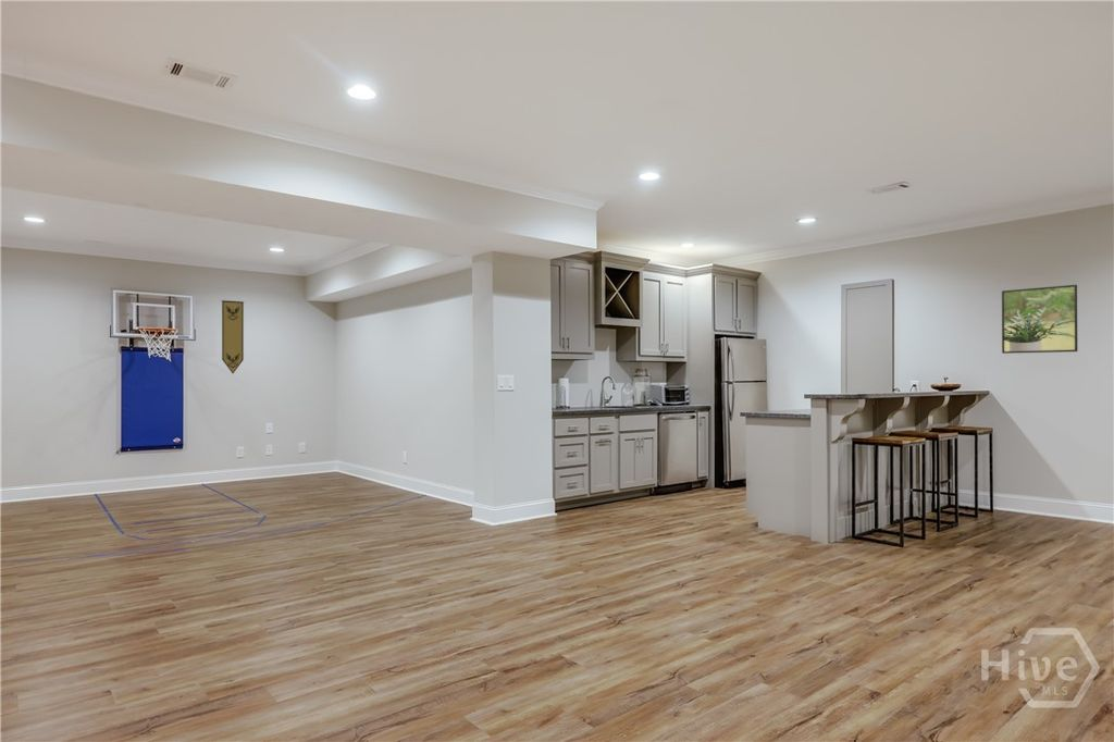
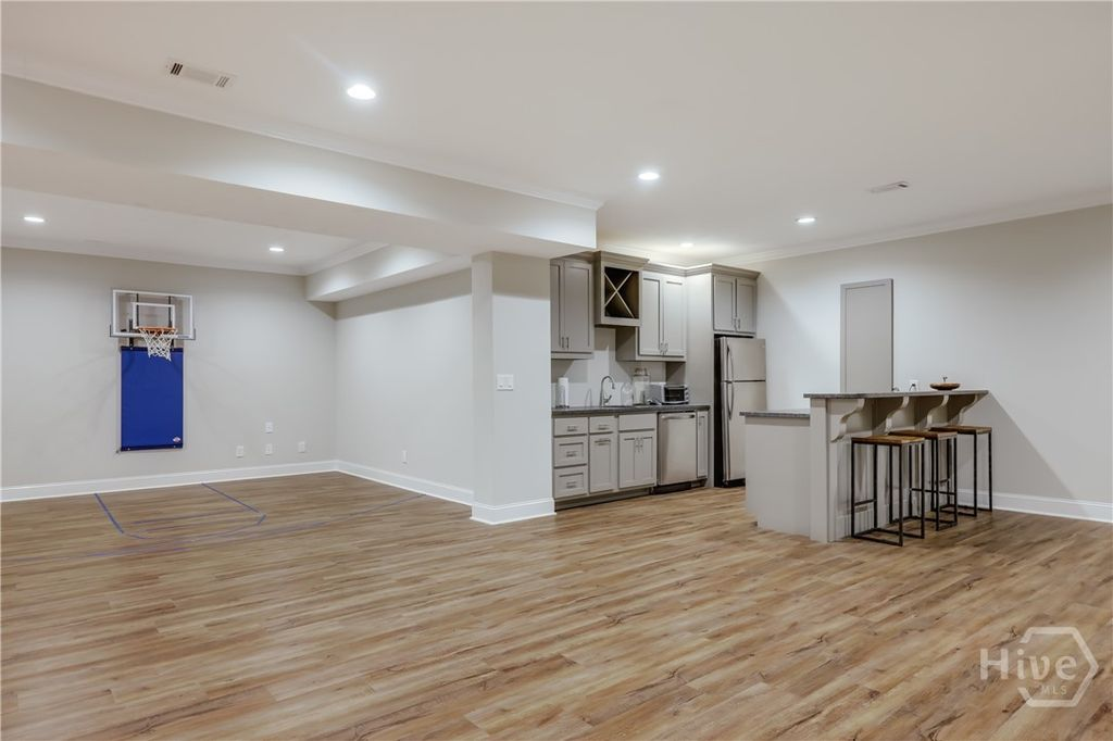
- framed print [1001,284,1078,355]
- pennant [221,299,245,374]
